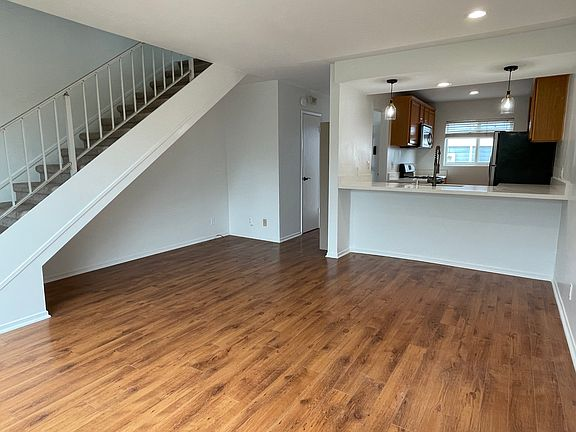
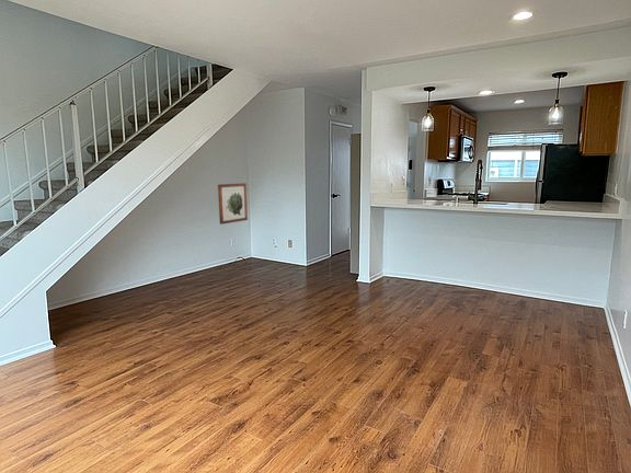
+ wall art [217,182,249,226]
